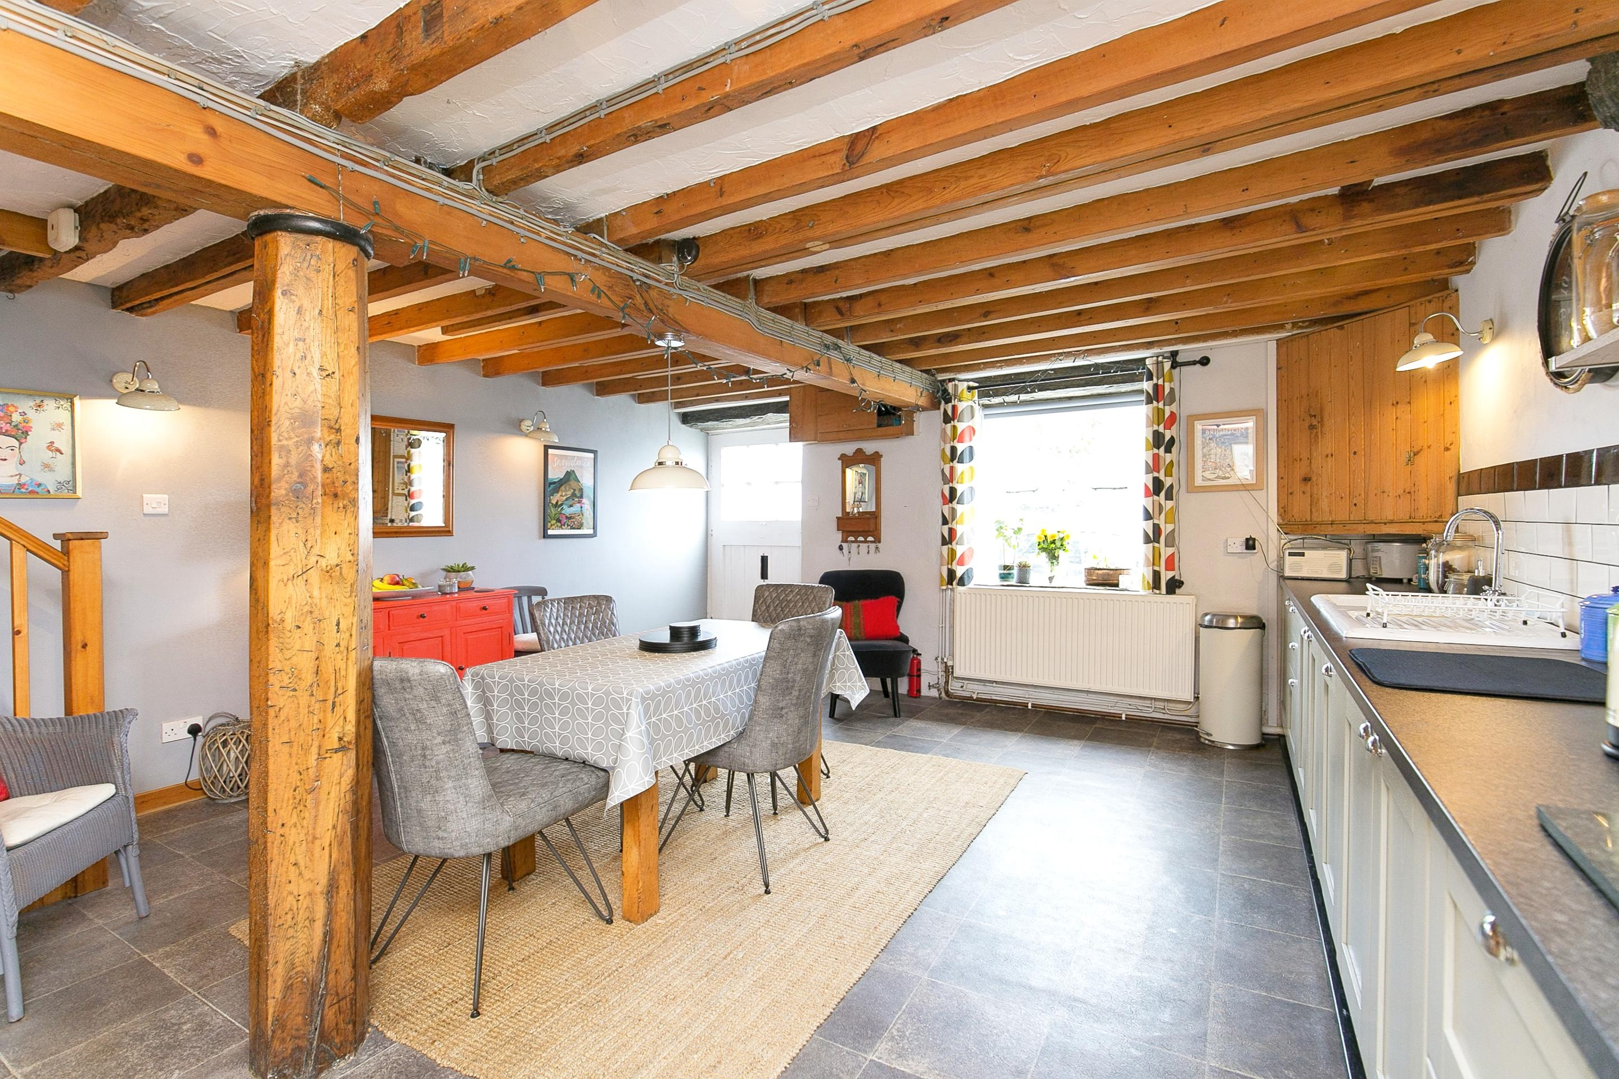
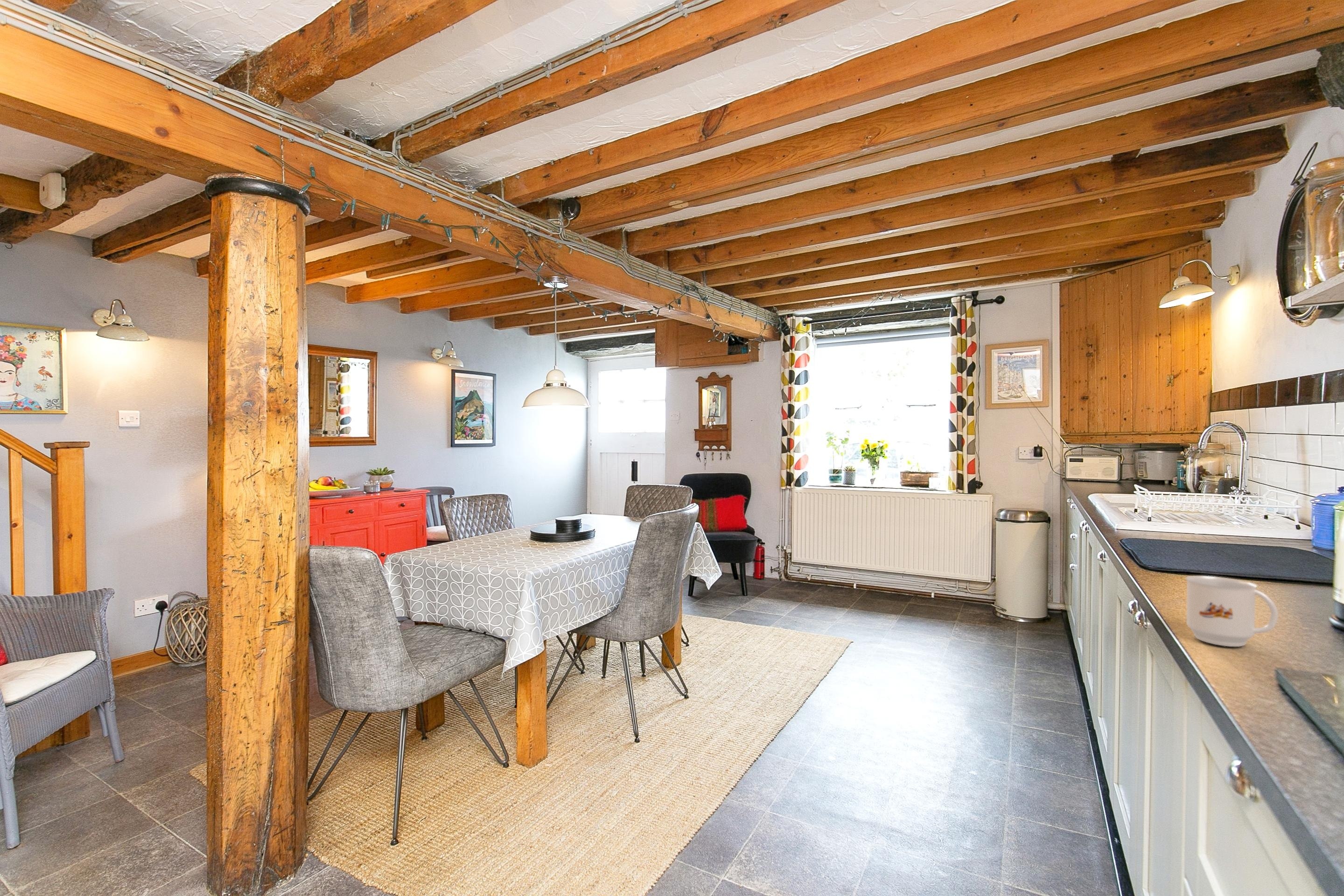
+ mug [1185,575,1279,647]
